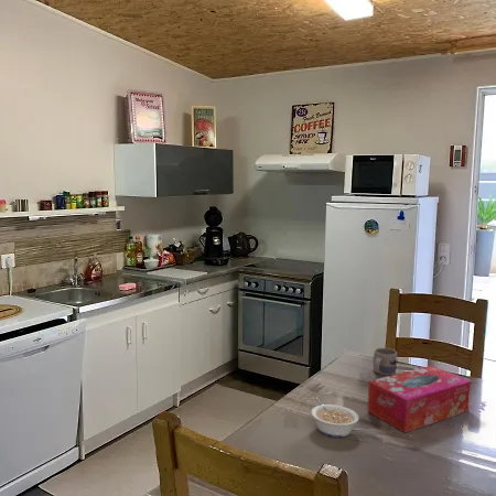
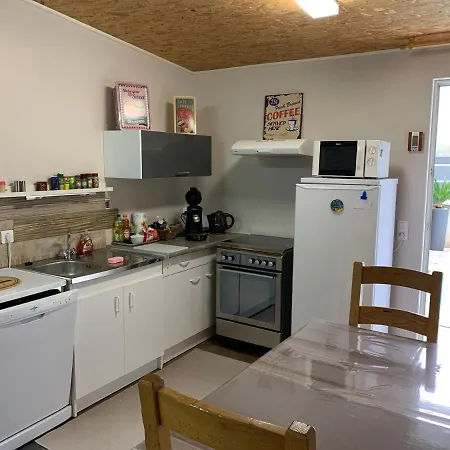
- legume [310,397,360,439]
- mug [373,347,399,376]
- tissue box [366,364,472,434]
